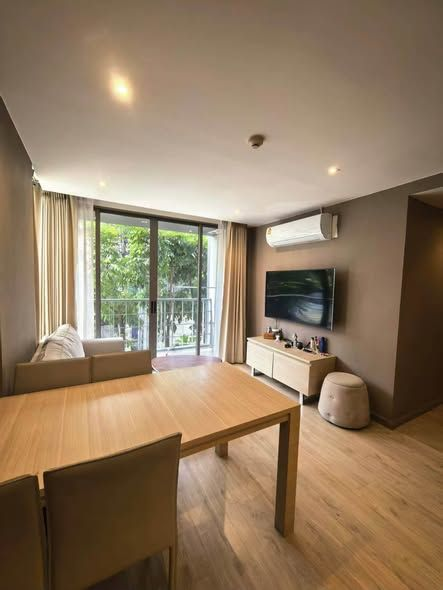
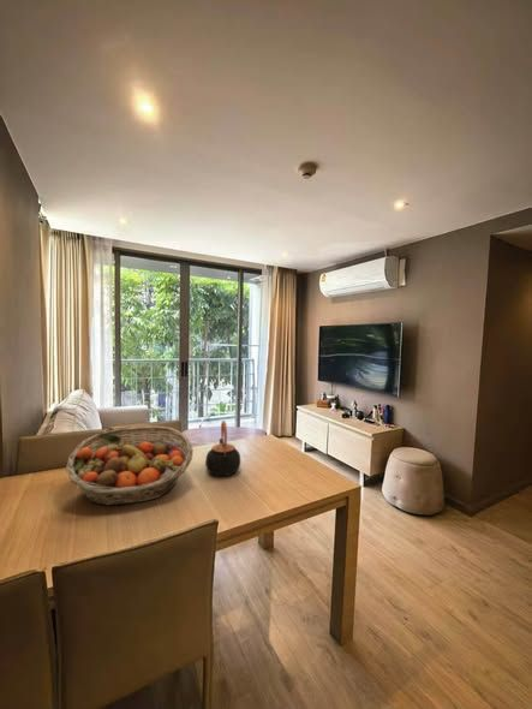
+ fruit basket [65,425,195,507]
+ teapot [204,419,241,477]
